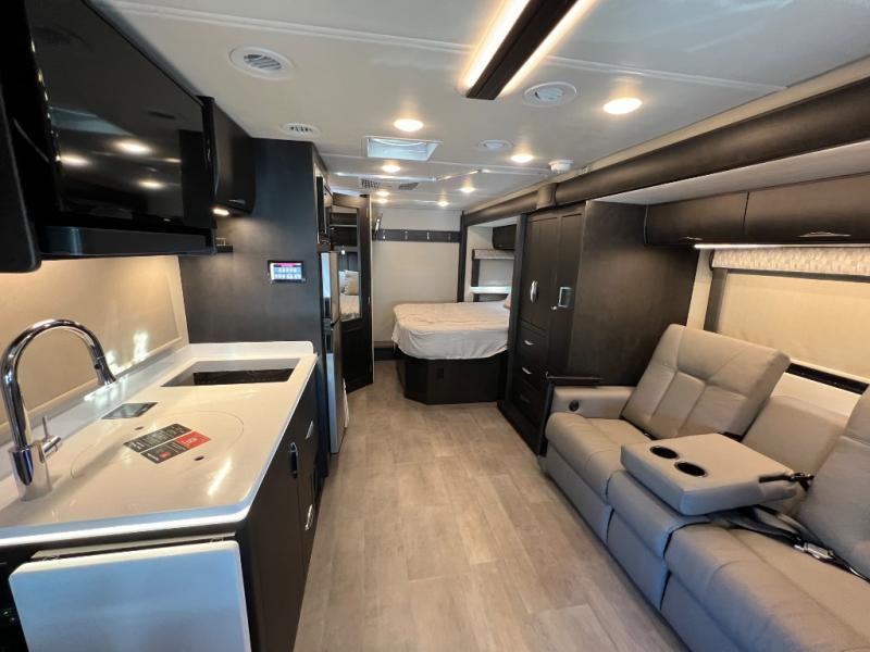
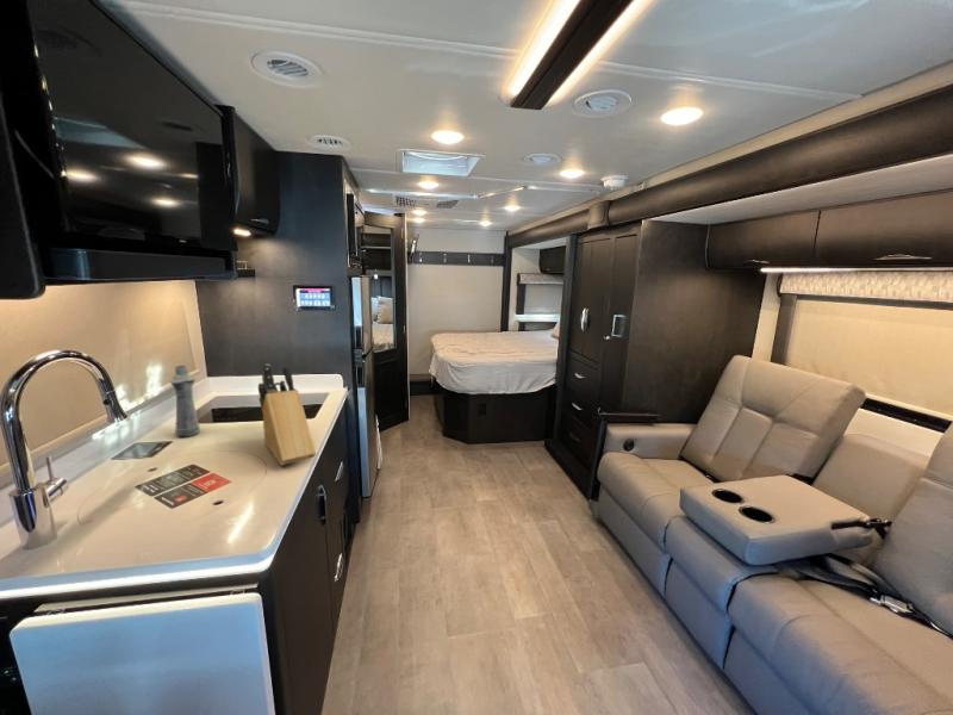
+ knife block [257,363,317,466]
+ bottle [169,365,201,437]
